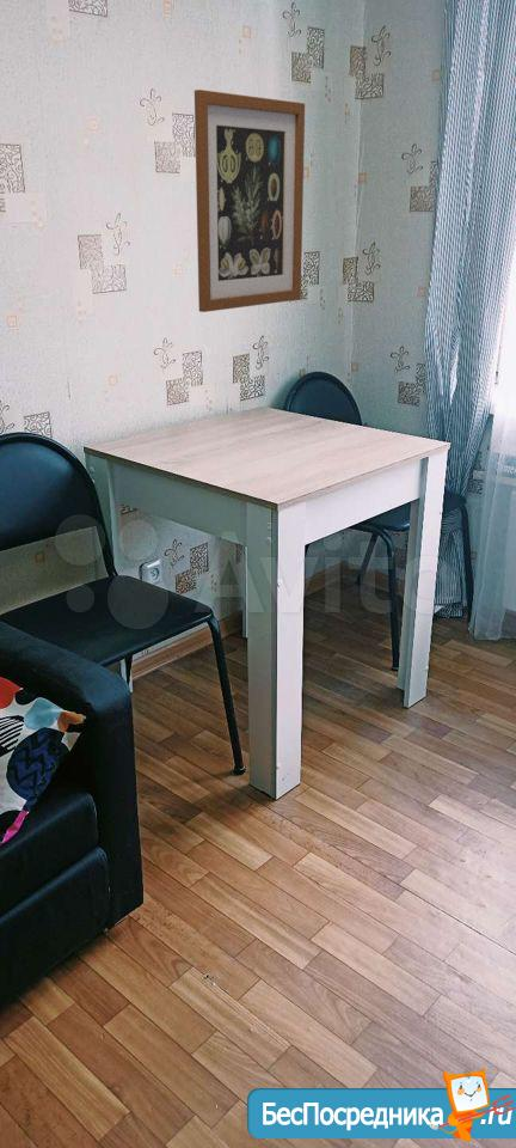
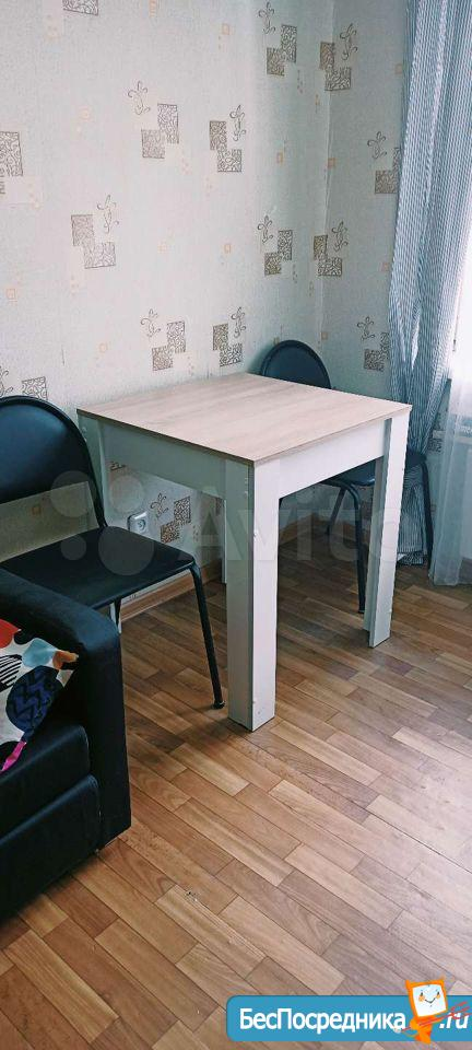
- wall art [194,88,306,313]
